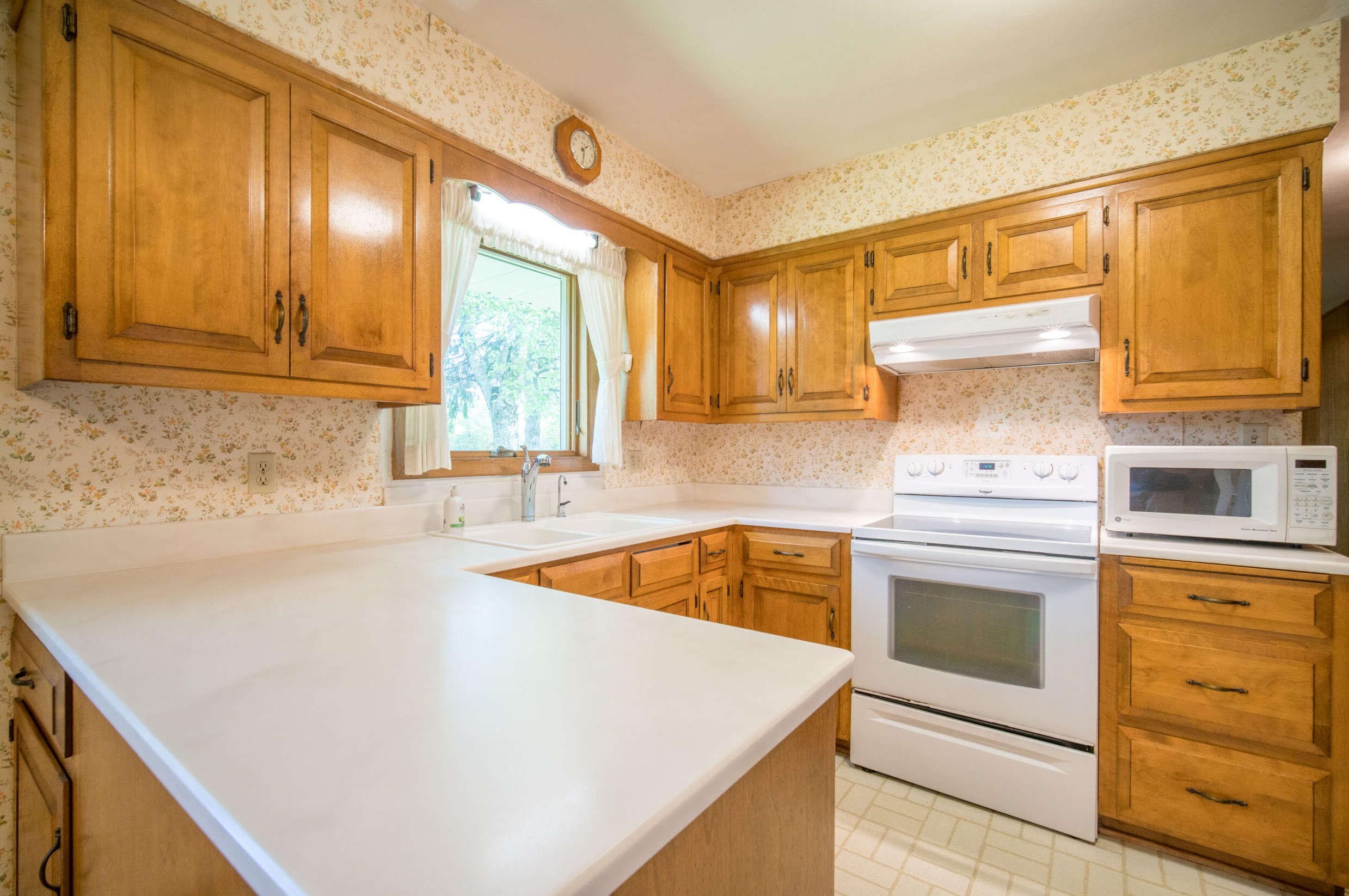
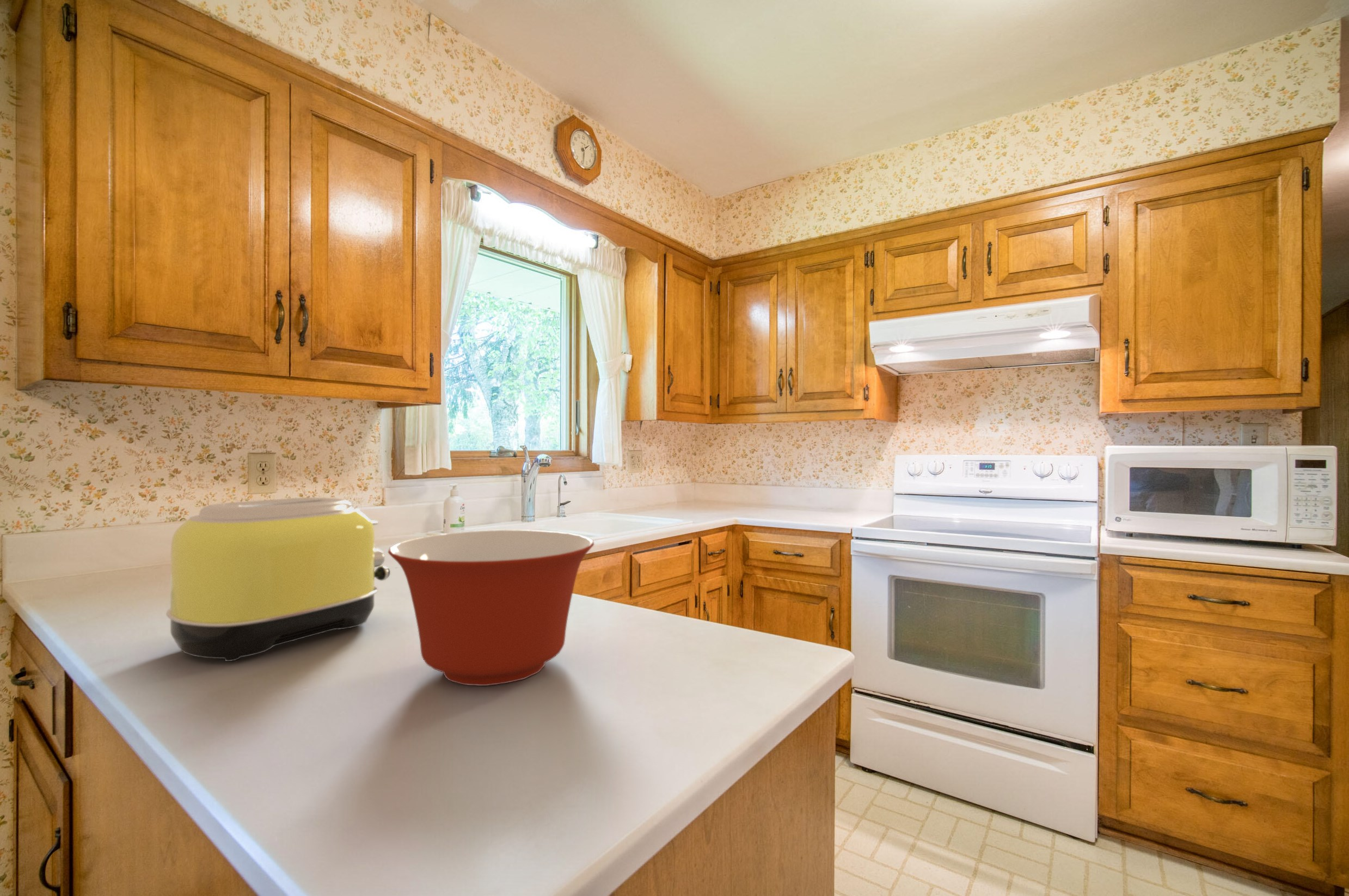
+ mixing bowl [388,529,594,686]
+ toaster [165,497,391,662]
